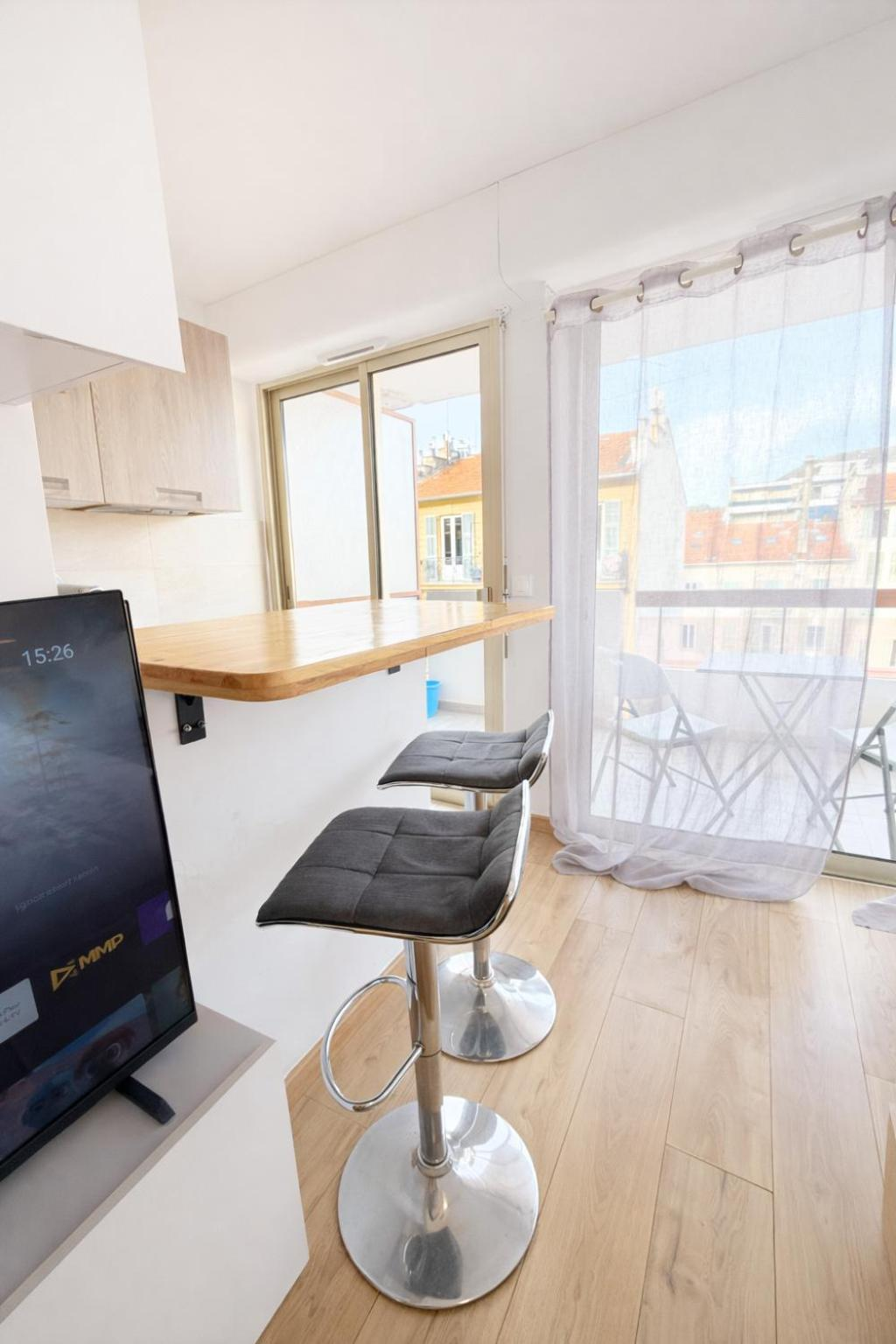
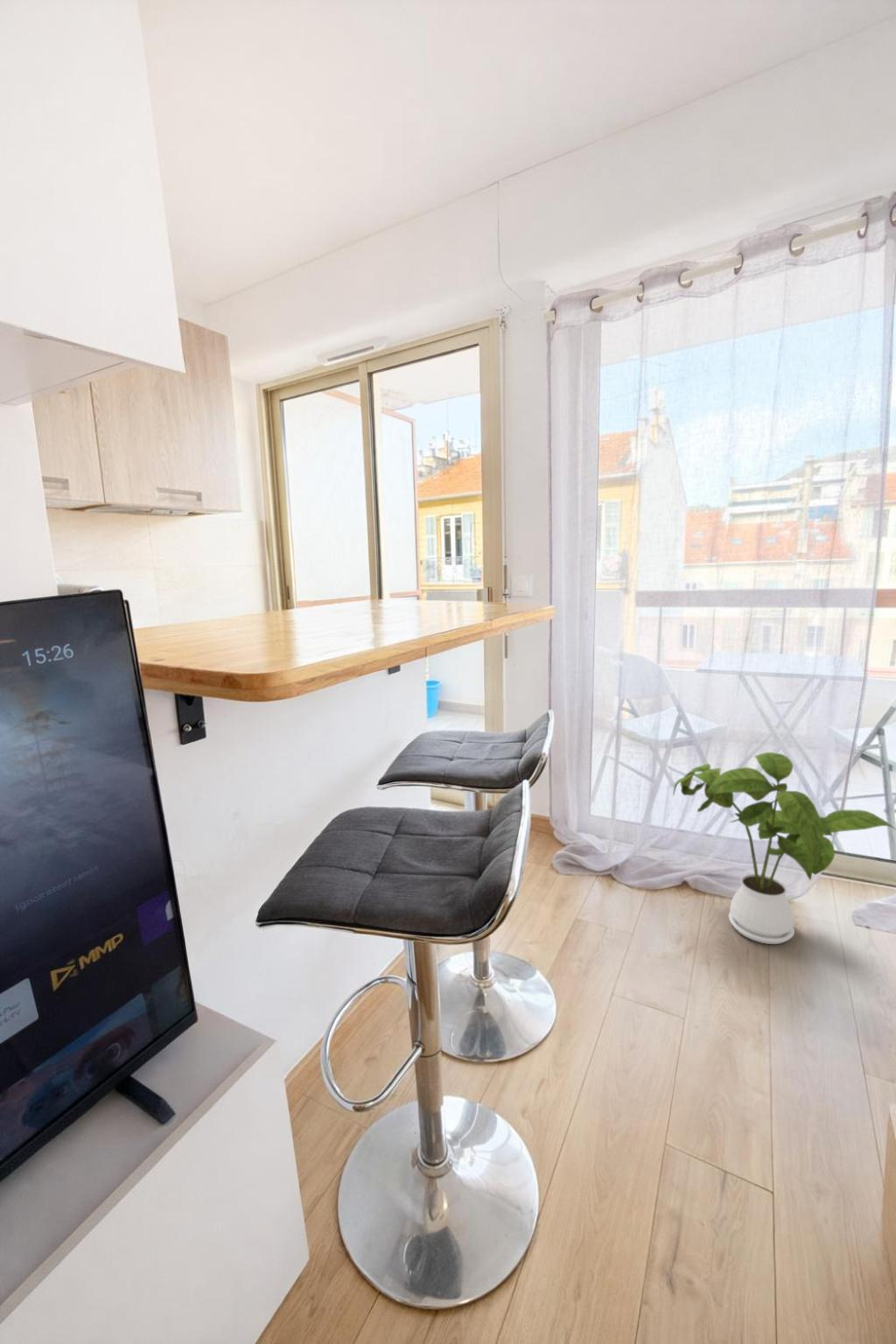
+ house plant [671,752,896,945]
